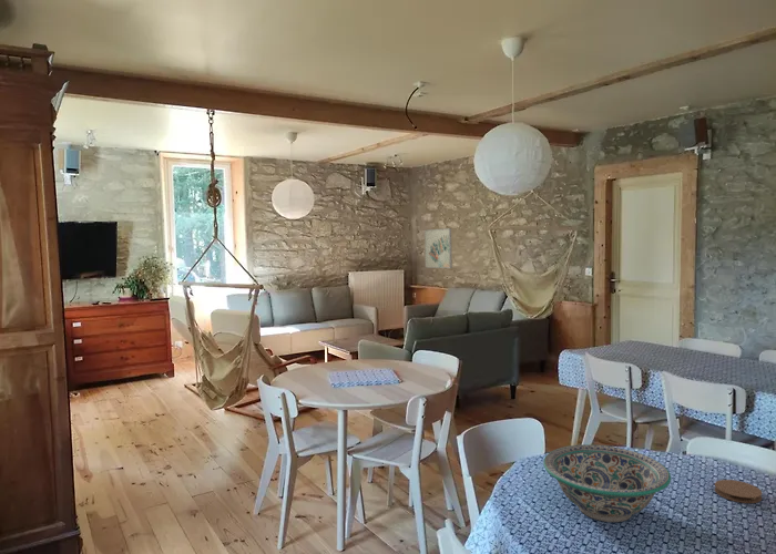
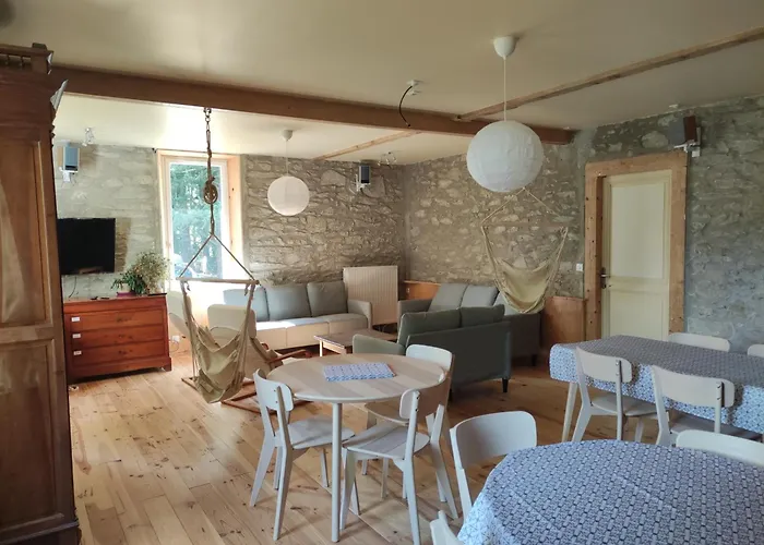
- coaster [714,479,763,504]
- wall art [423,227,453,269]
- decorative bowl [542,443,672,523]
